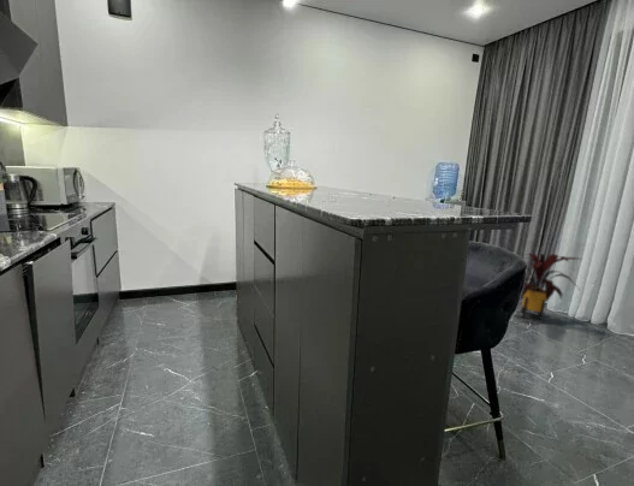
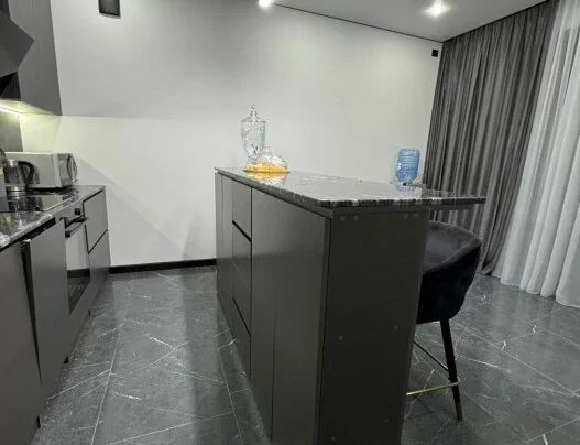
- house plant [520,253,585,322]
